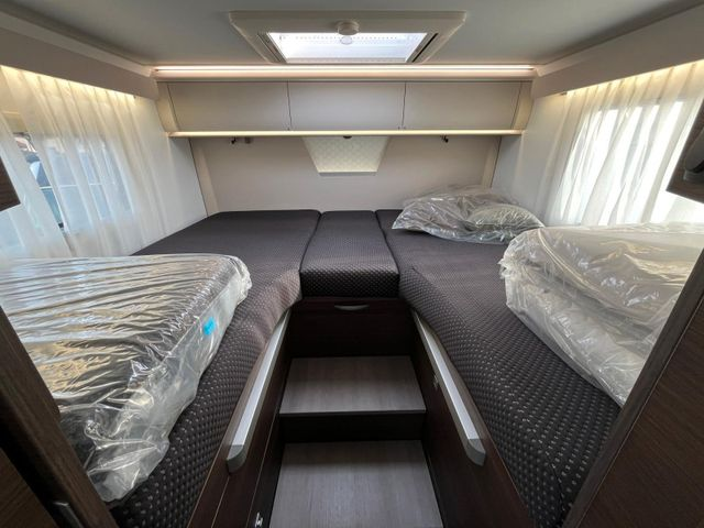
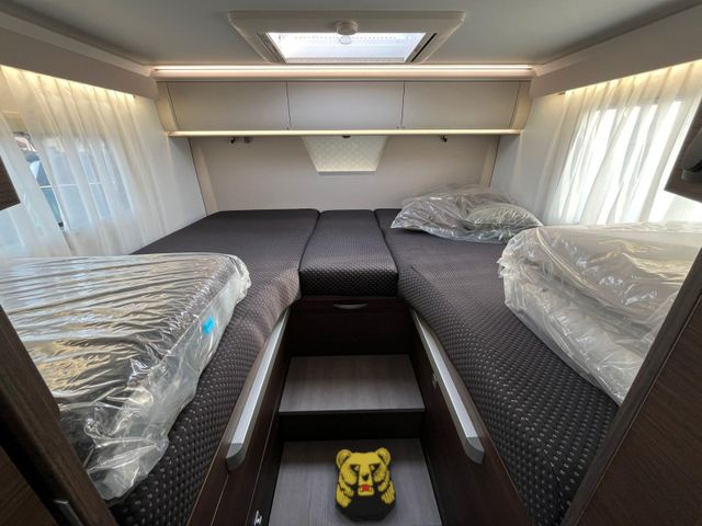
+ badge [335,446,397,522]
